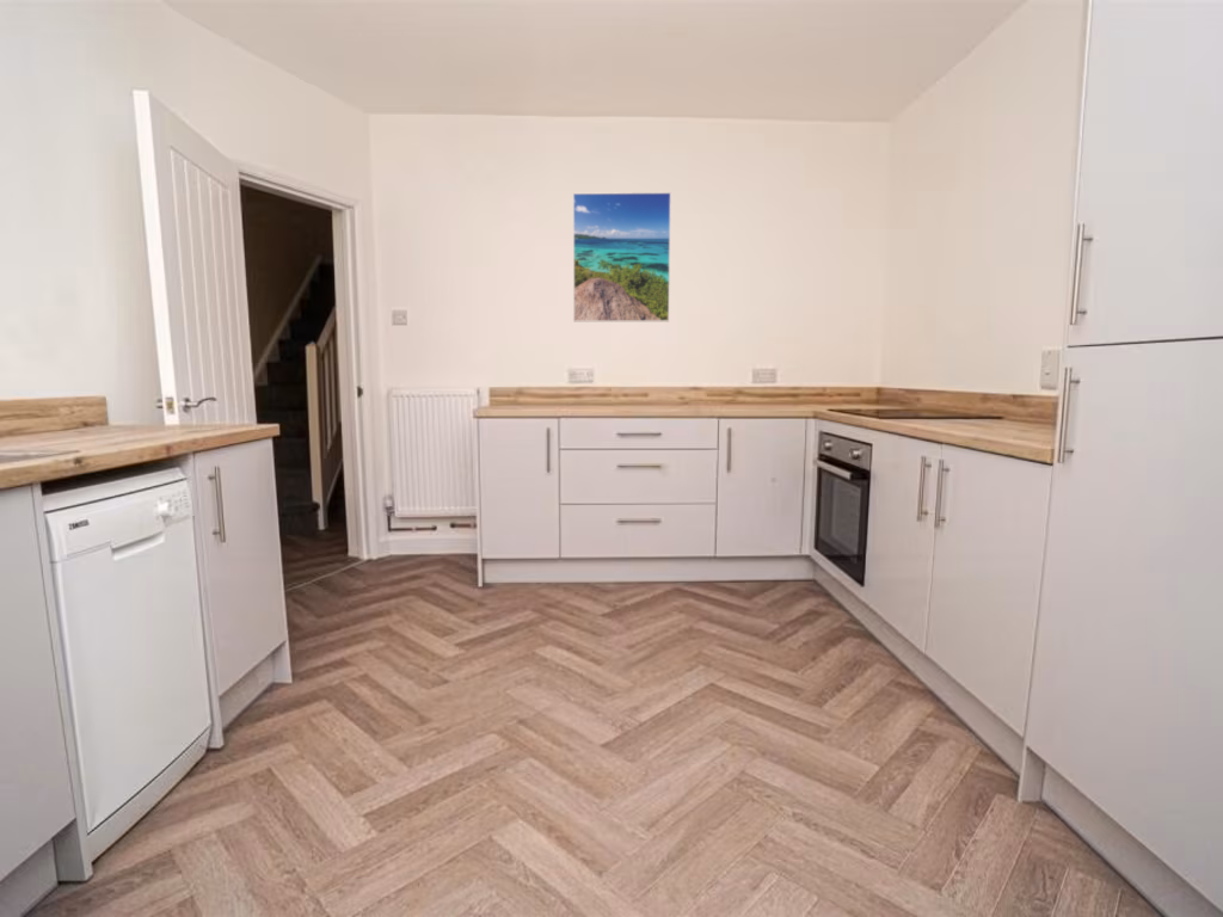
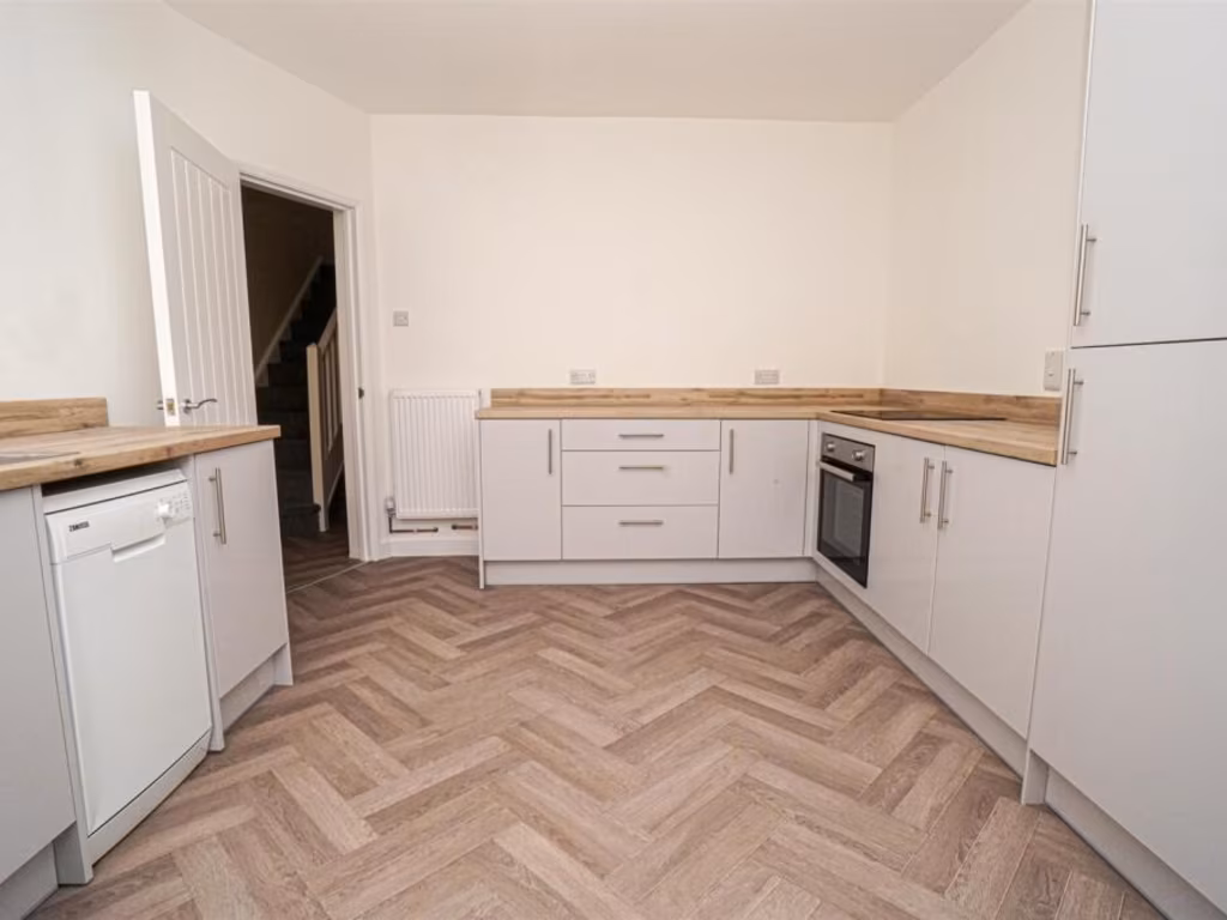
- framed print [572,191,672,322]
